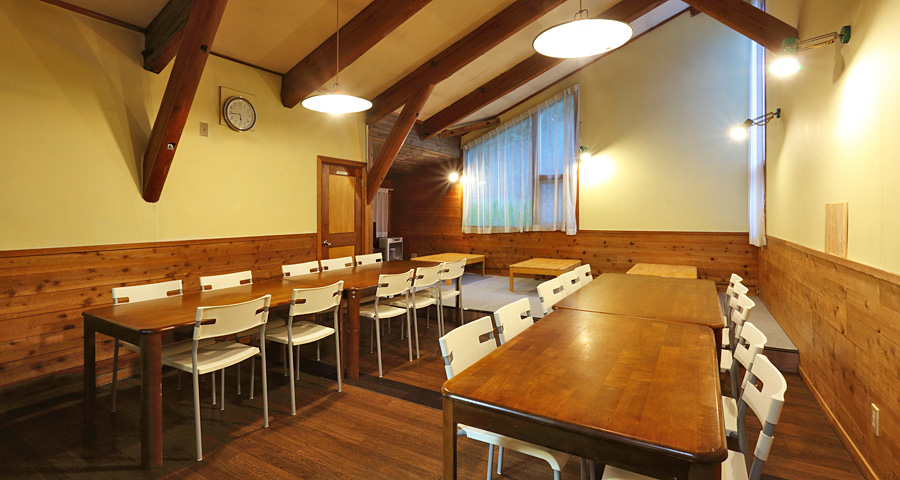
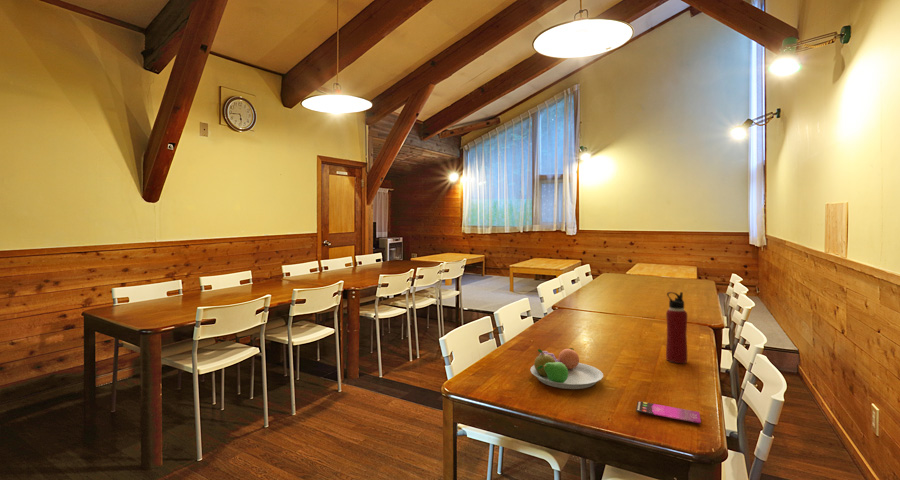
+ smartphone [635,400,702,425]
+ fruit bowl [530,347,604,390]
+ water bottle [665,291,688,364]
